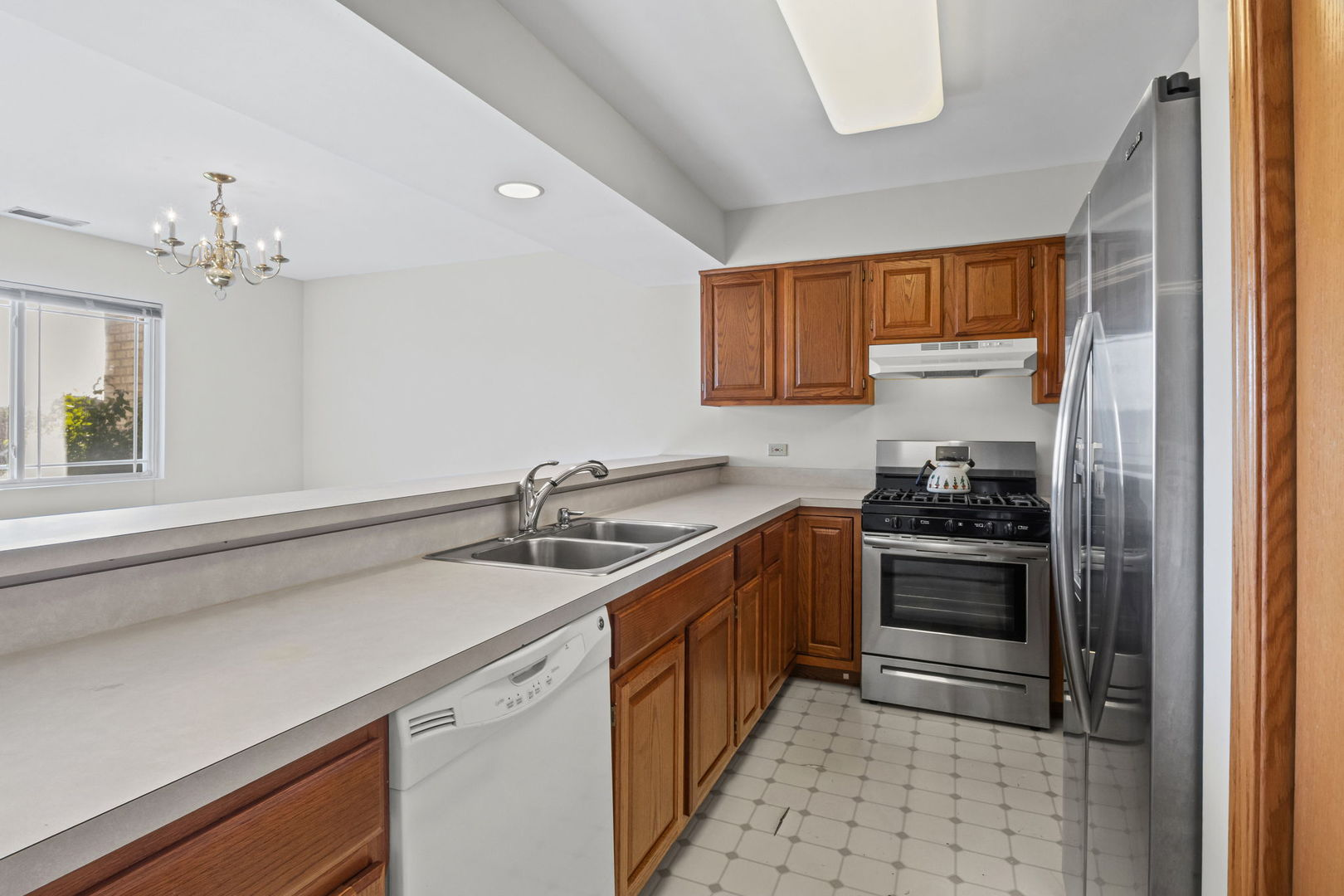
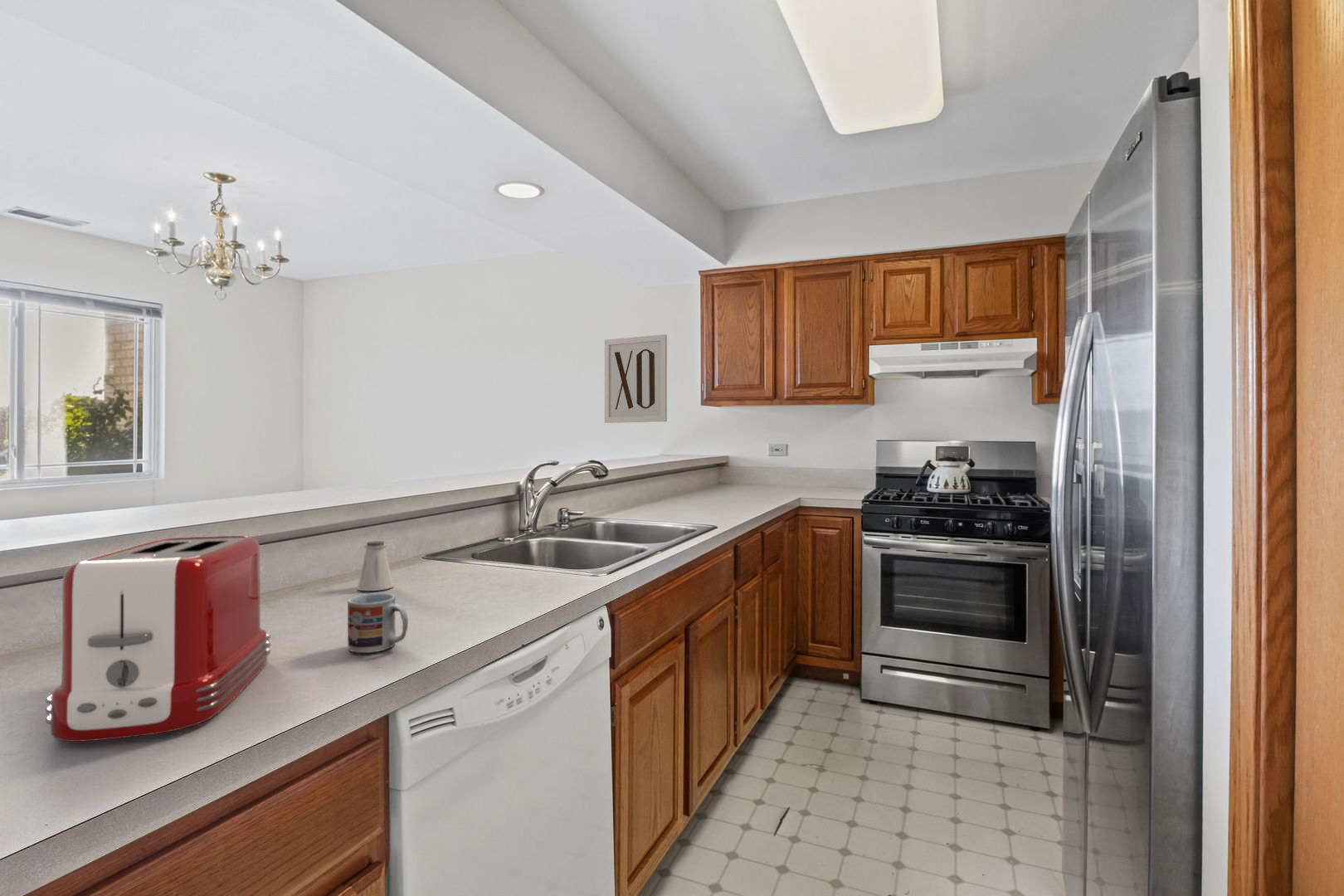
+ cup [347,592,409,654]
+ toaster [45,535,271,743]
+ saltshaker [357,540,394,592]
+ wall art [604,334,668,424]
